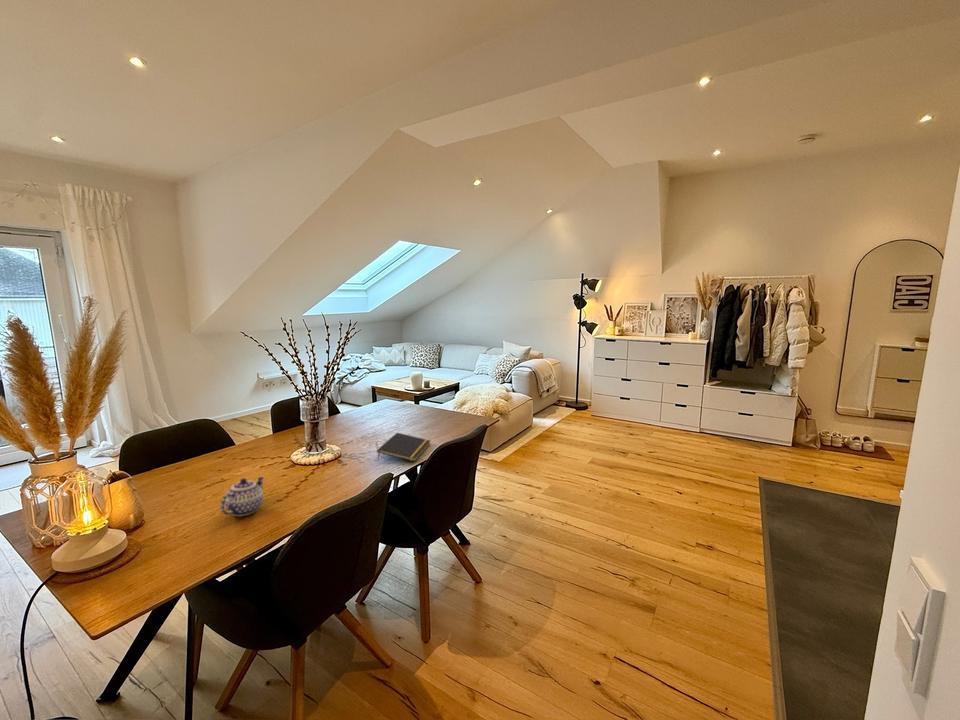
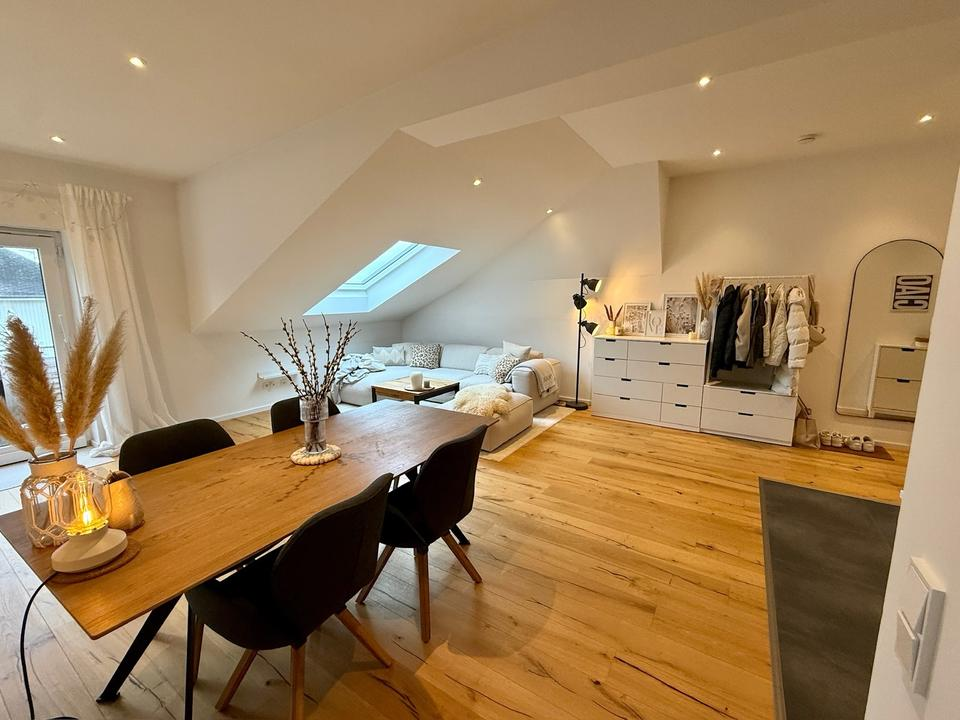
- notepad [376,432,431,462]
- teapot [219,476,265,517]
